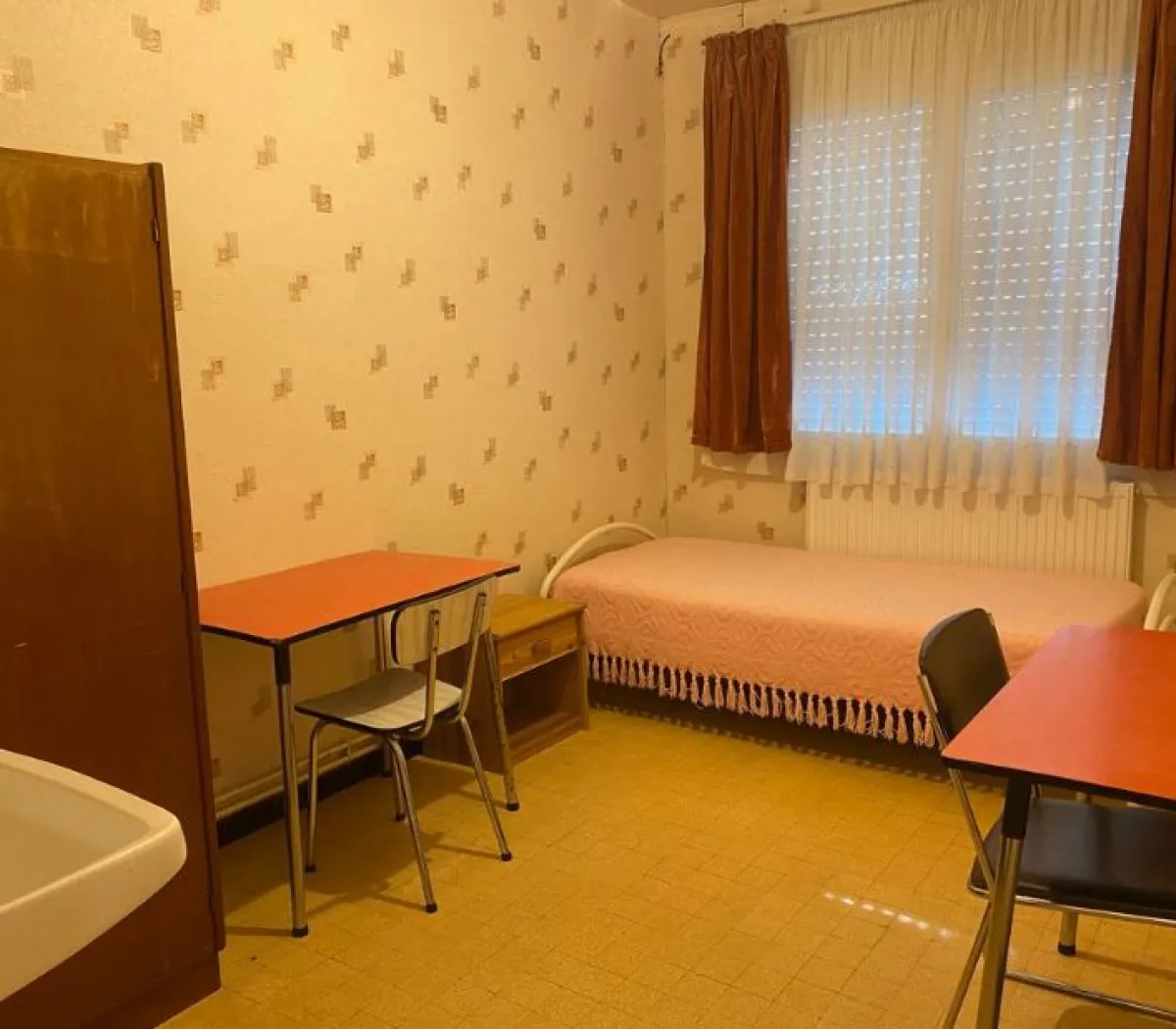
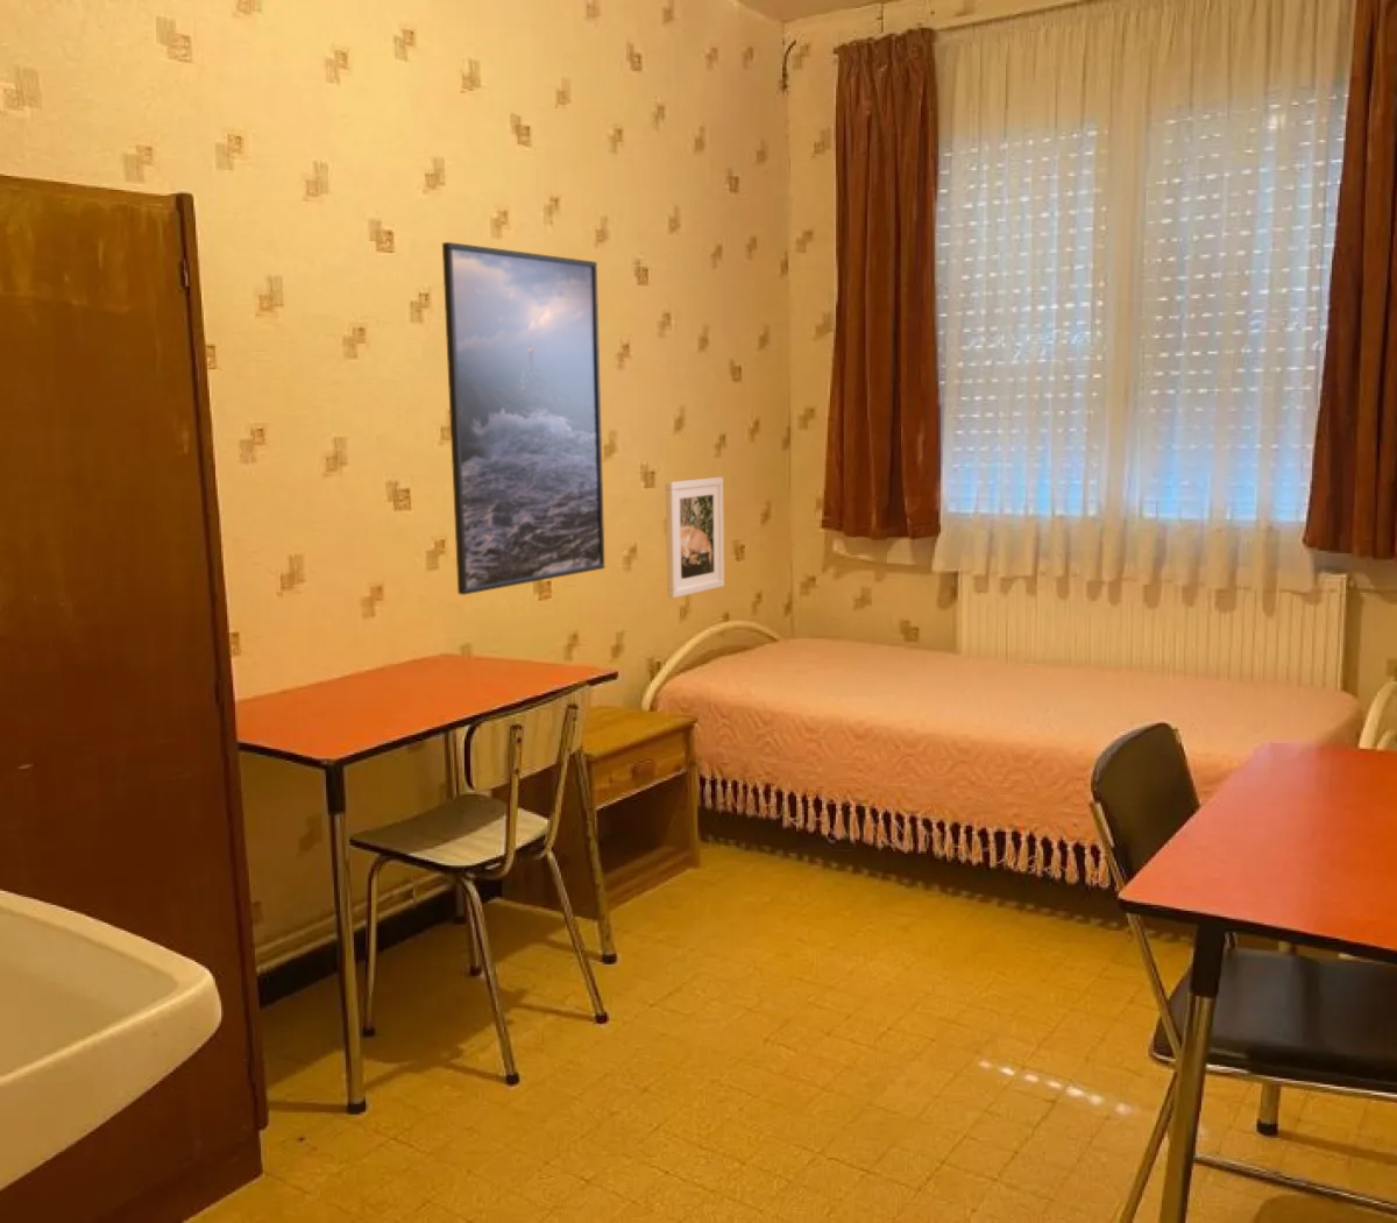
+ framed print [441,241,606,597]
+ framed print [665,477,726,600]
